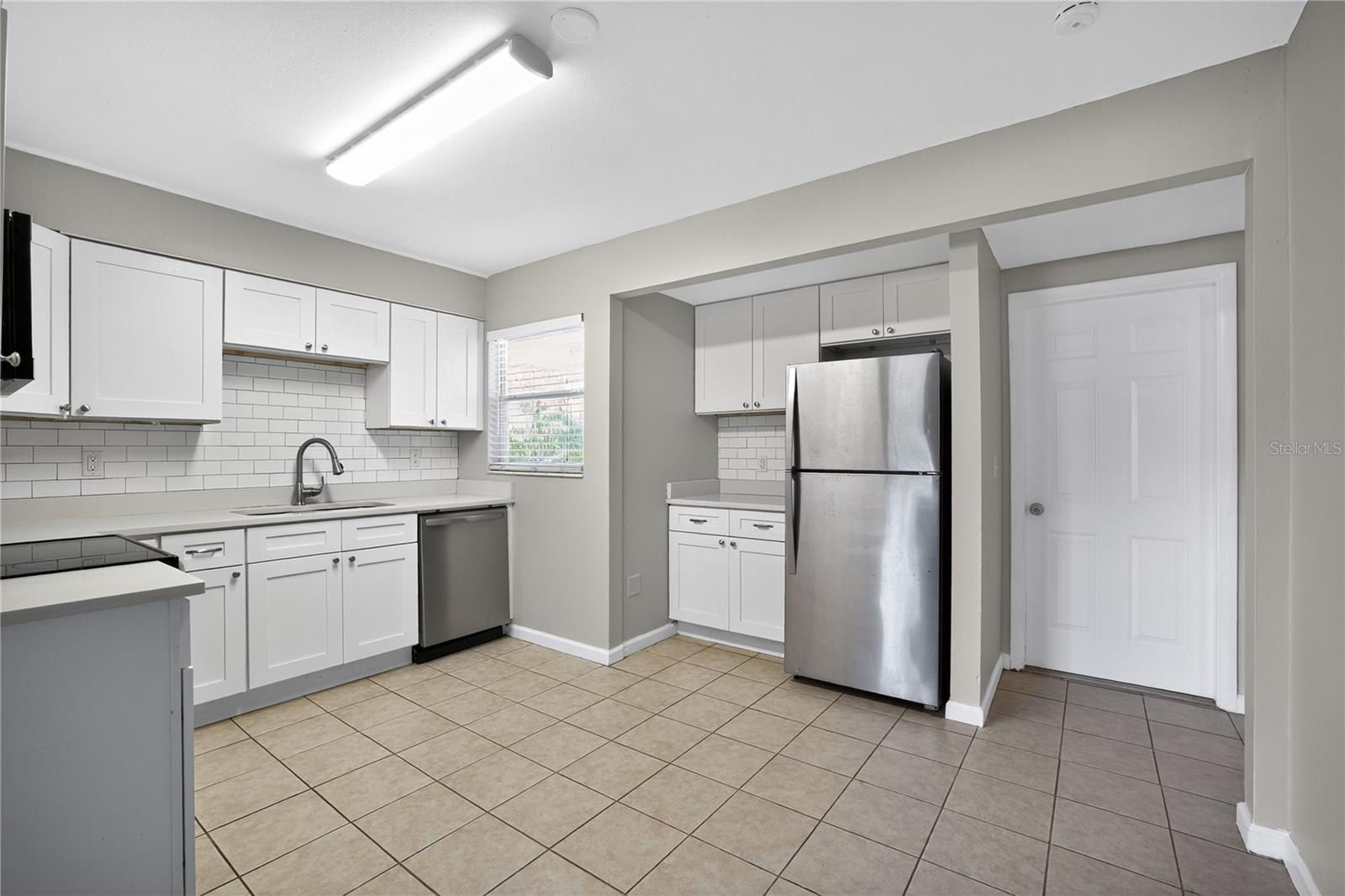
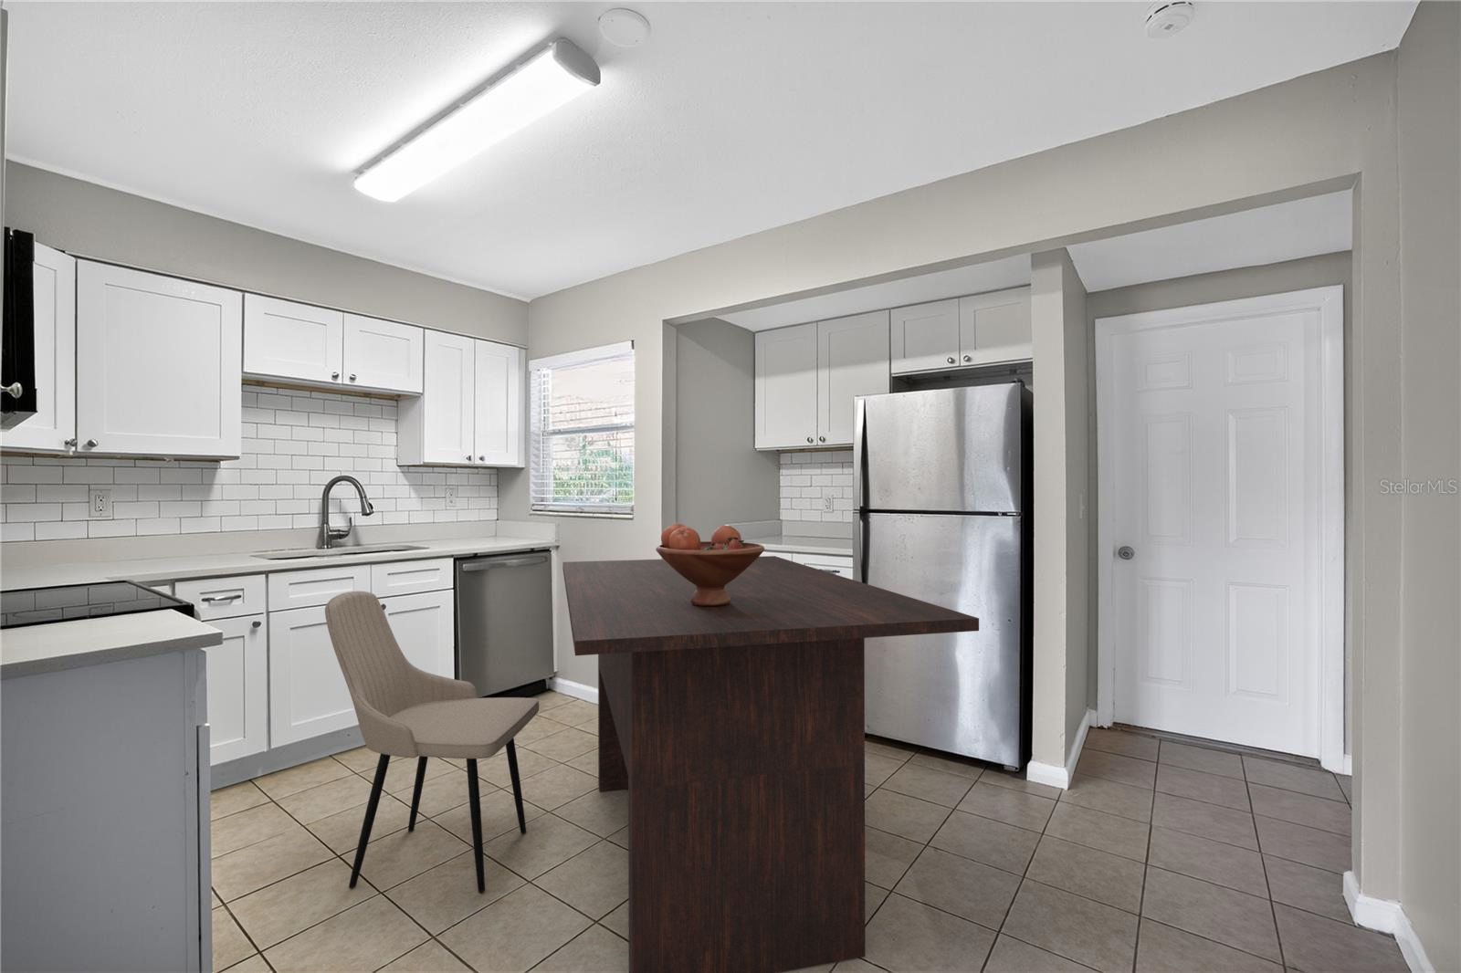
+ fruit bowl [655,522,765,606]
+ dining table [562,555,980,973]
+ dining chair [324,591,540,894]
